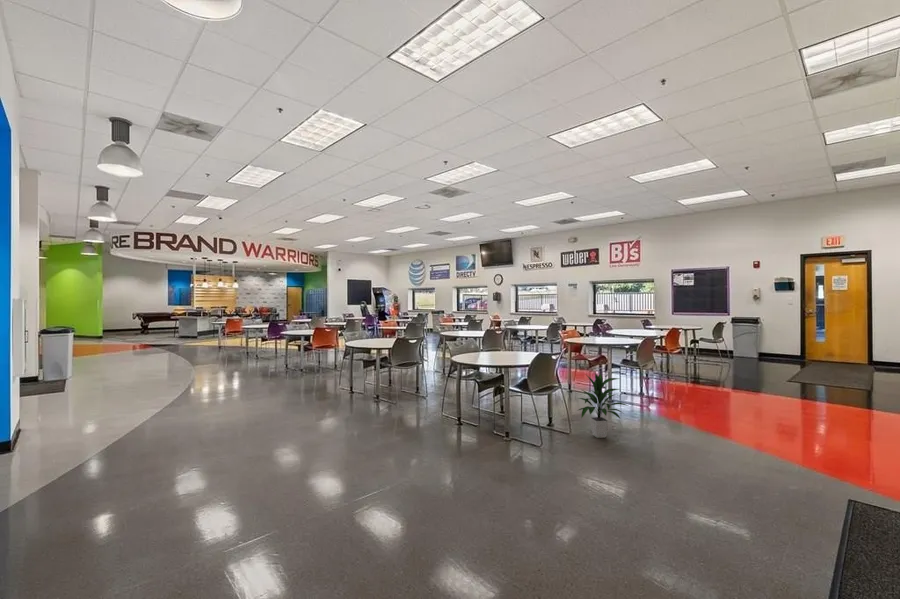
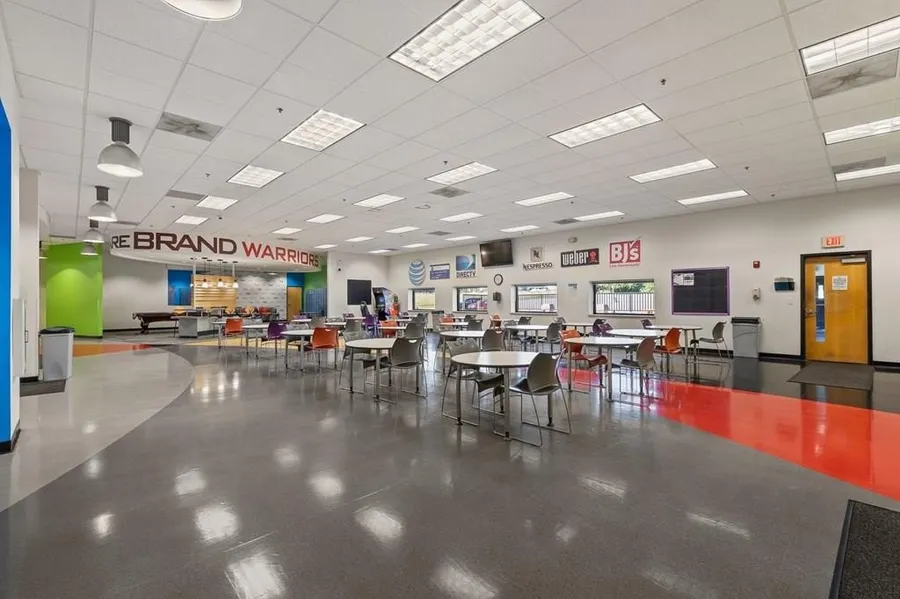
- indoor plant [576,372,629,439]
